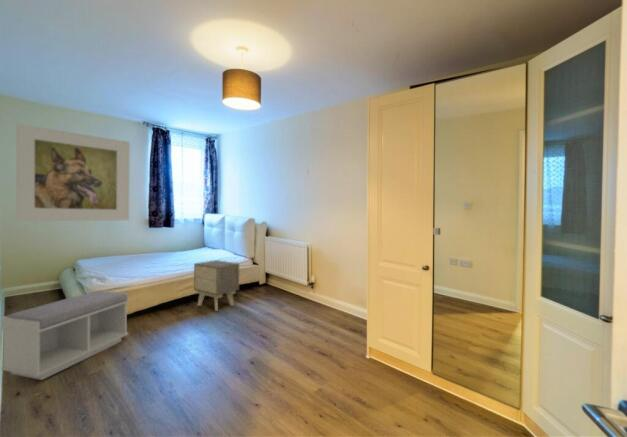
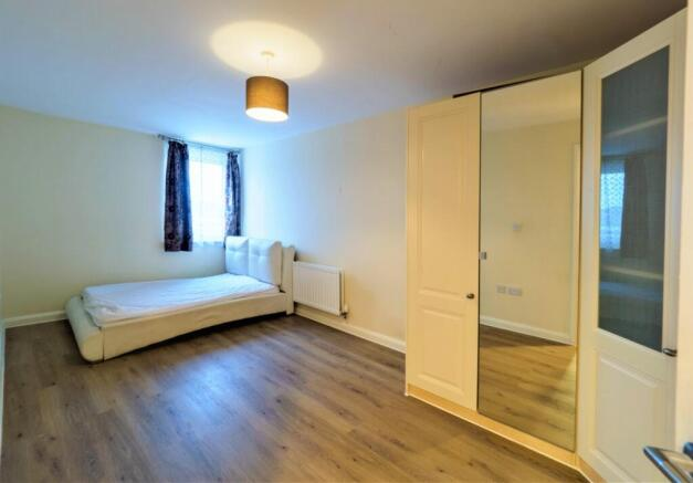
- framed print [15,123,131,222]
- bench [0,290,130,381]
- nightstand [193,259,240,312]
